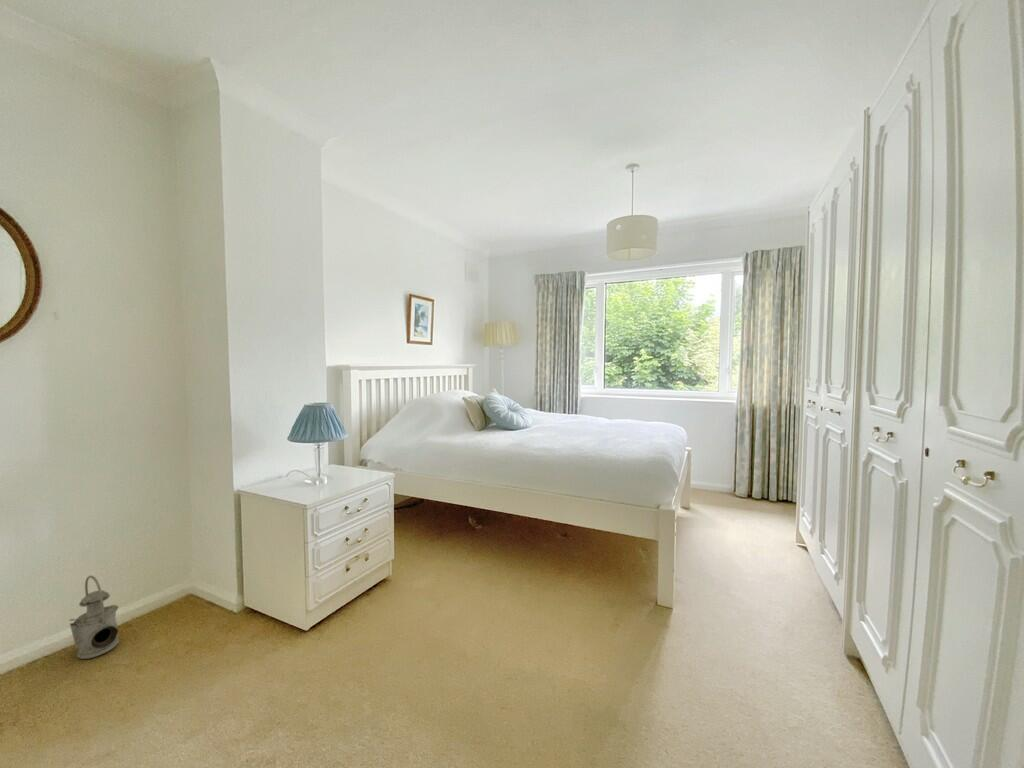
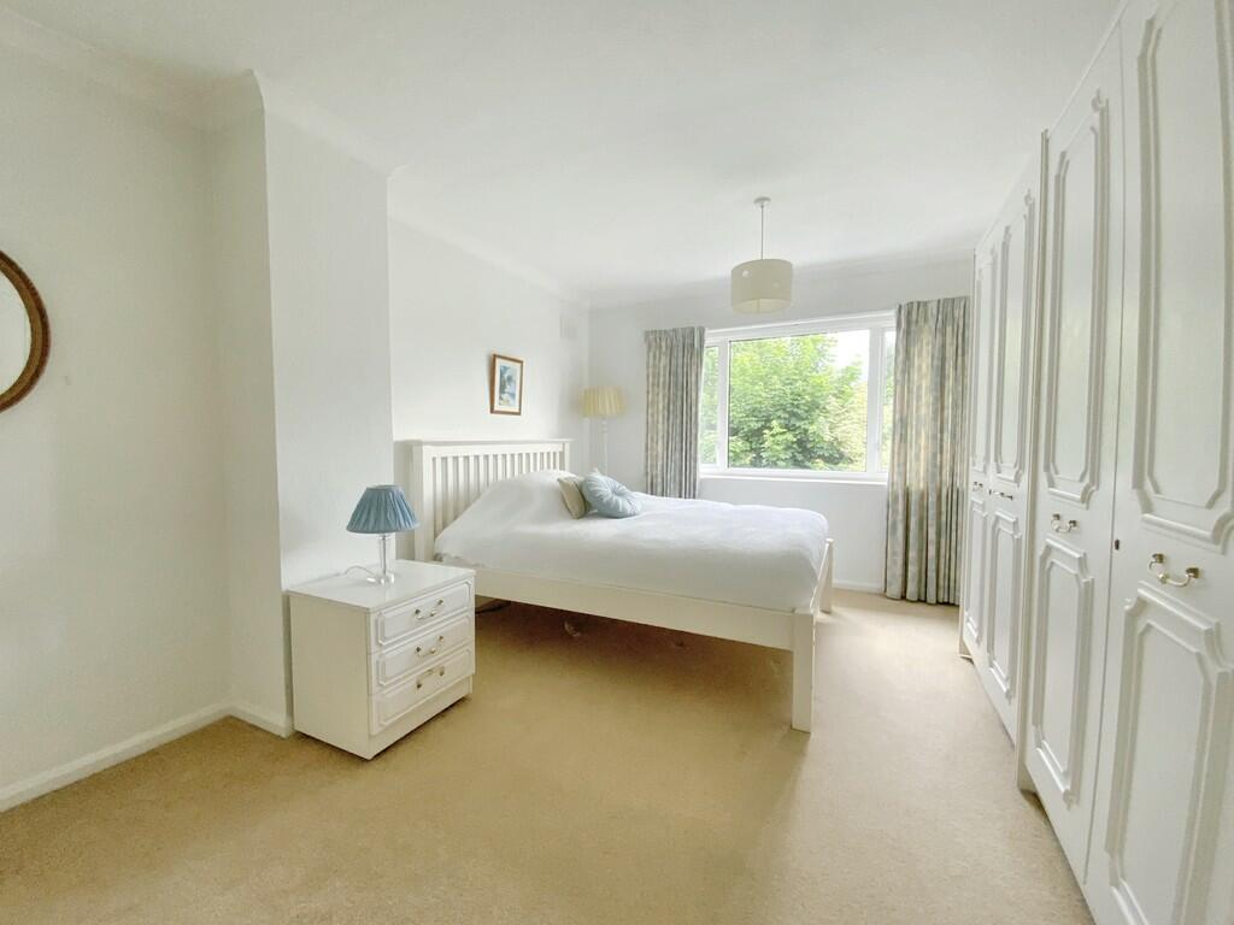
- lantern [69,575,120,660]
